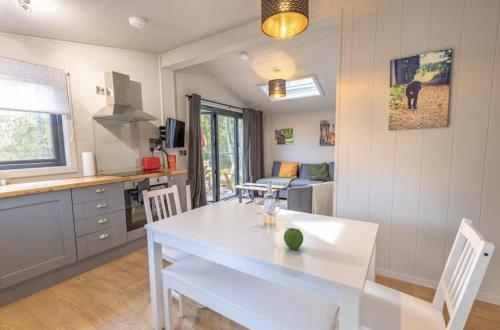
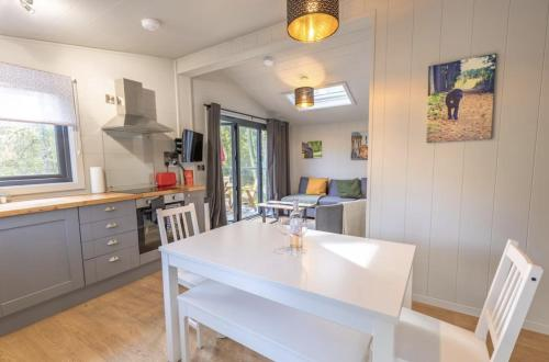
- fruit [283,226,304,250]
